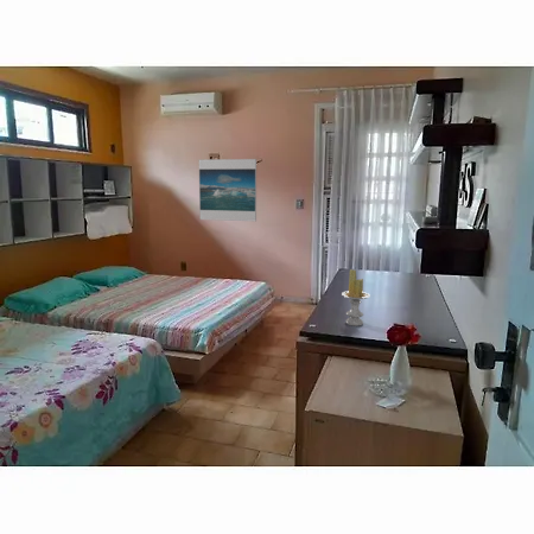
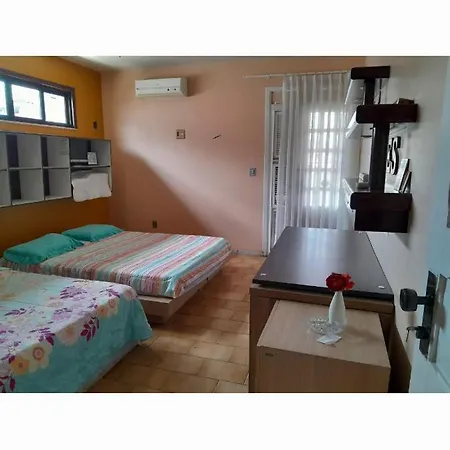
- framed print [198,158,258,222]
- candle [341,268,371,326]
